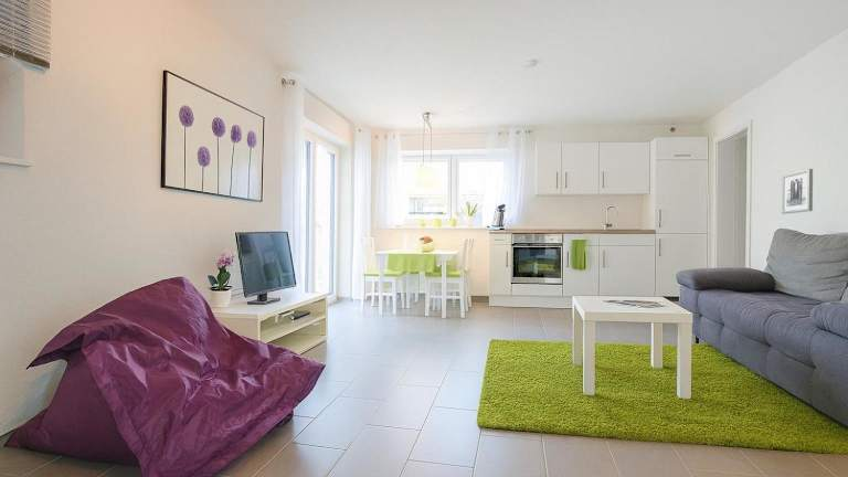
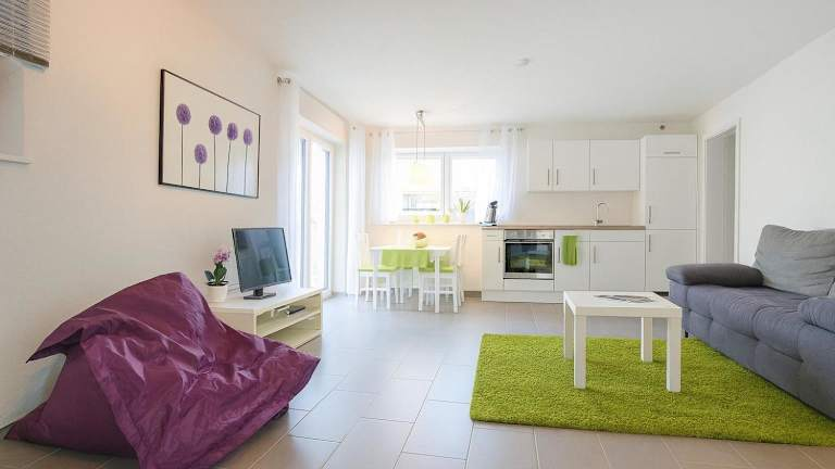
- wall art [781,168,814,215]
